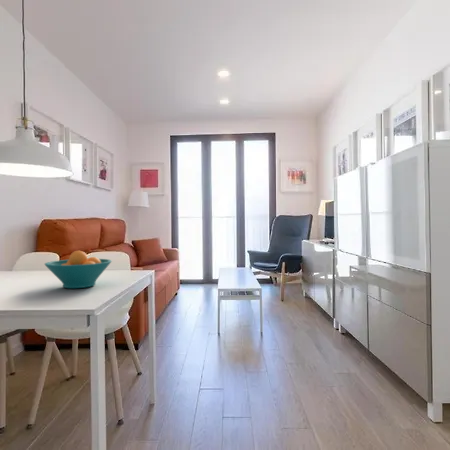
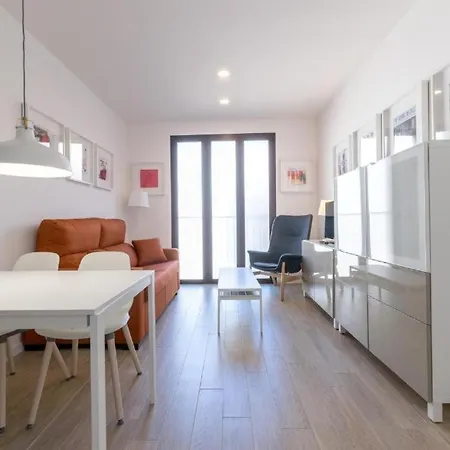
- fruit bowl [44,250,113,289]
